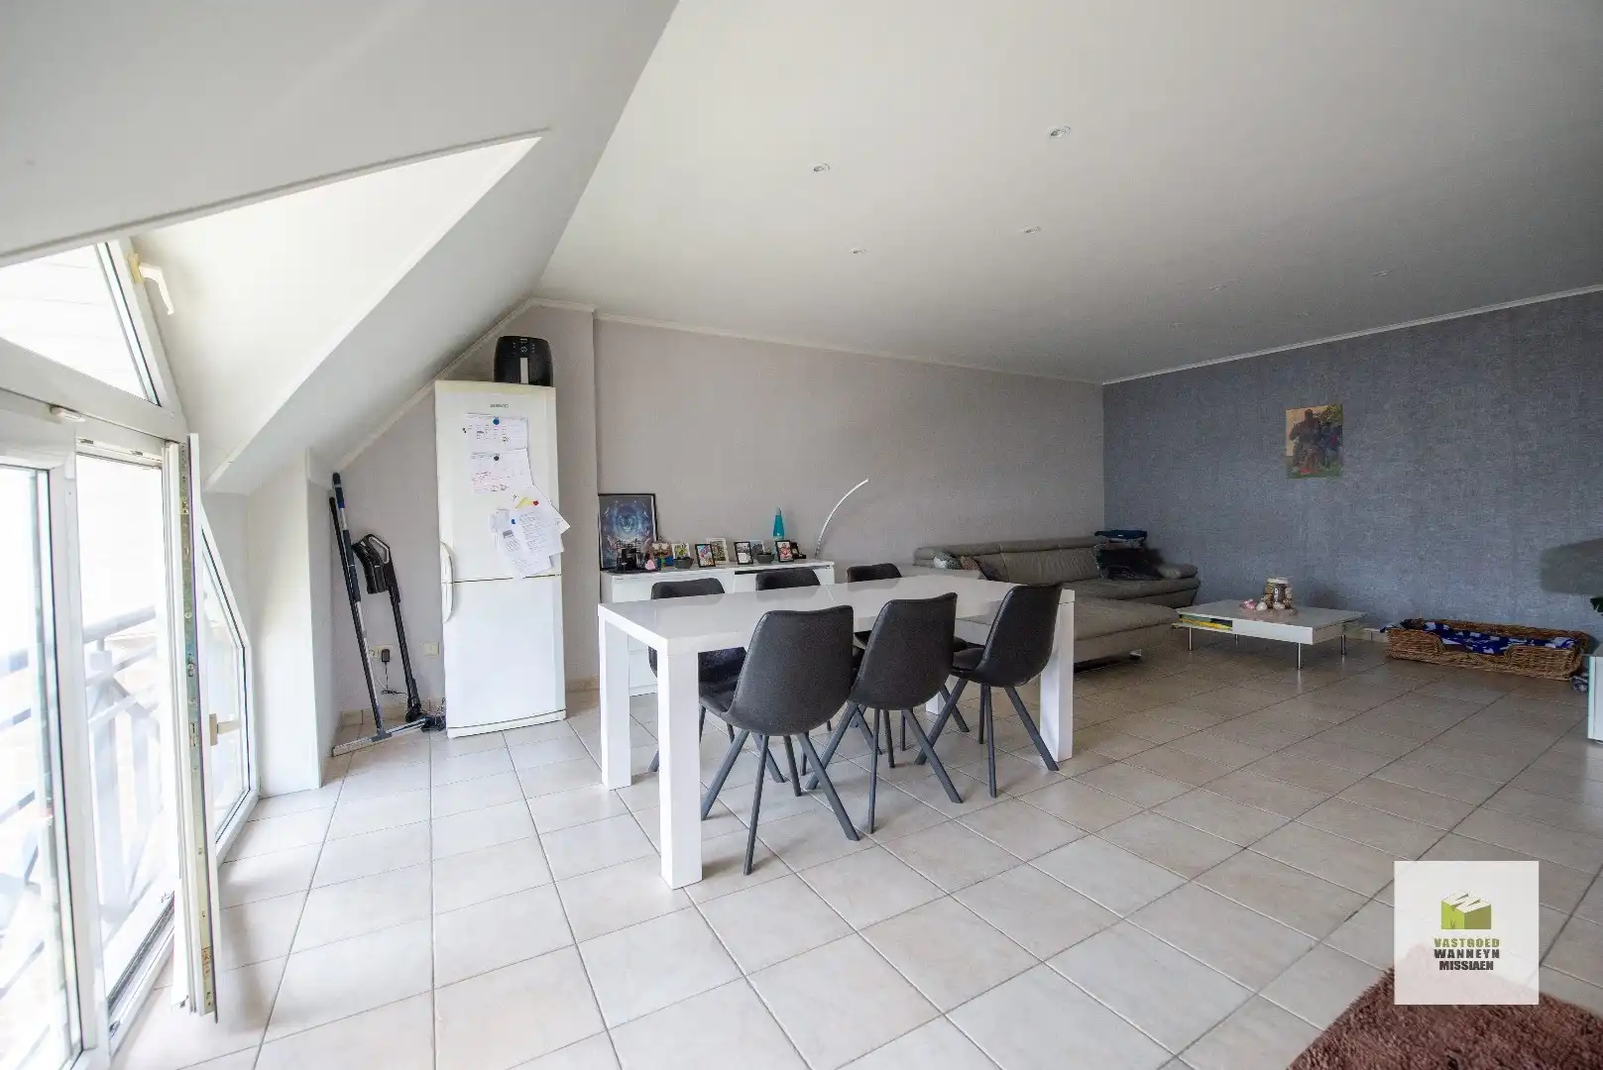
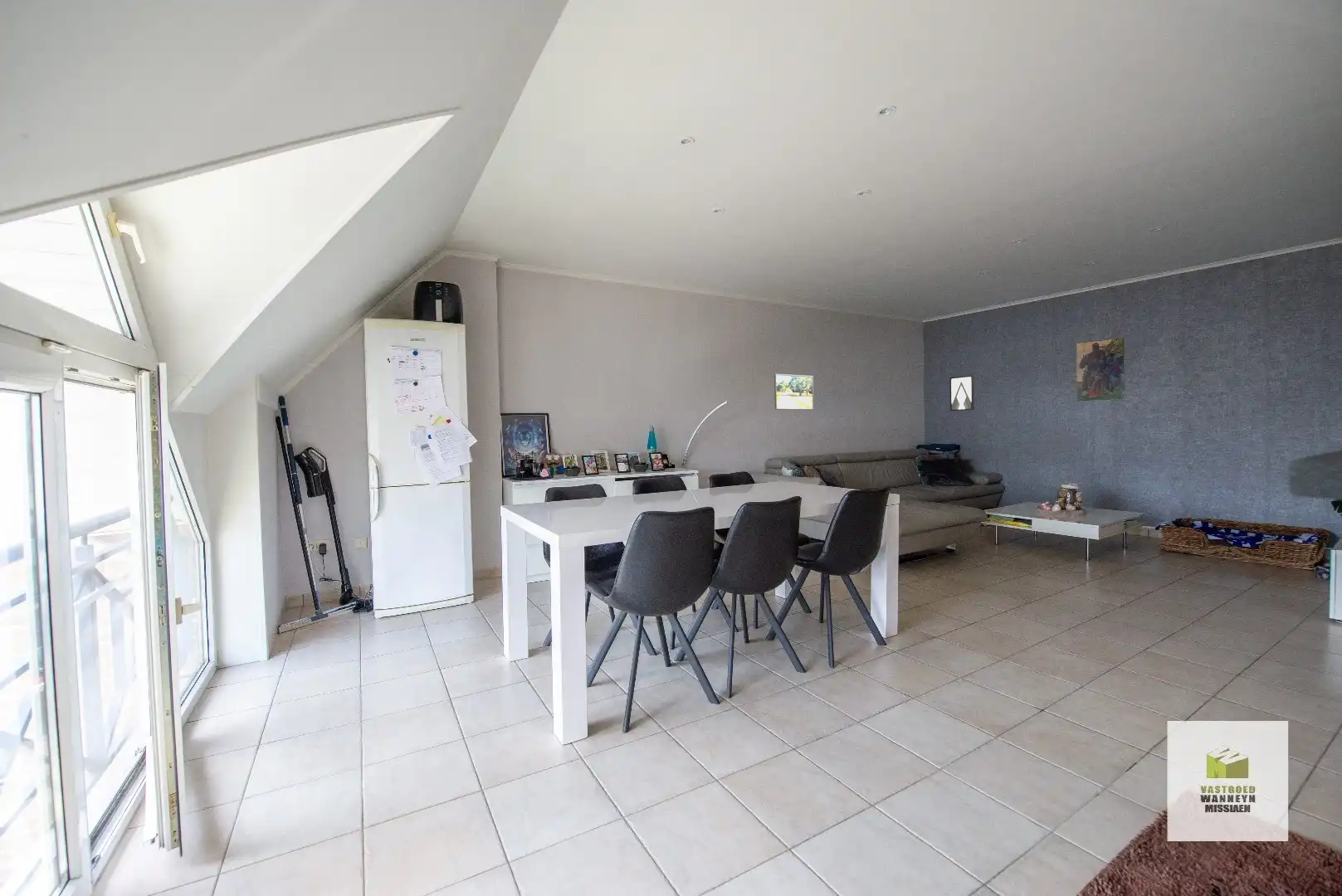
+ wall art [949,374,975,412]
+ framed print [773,373,815,411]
